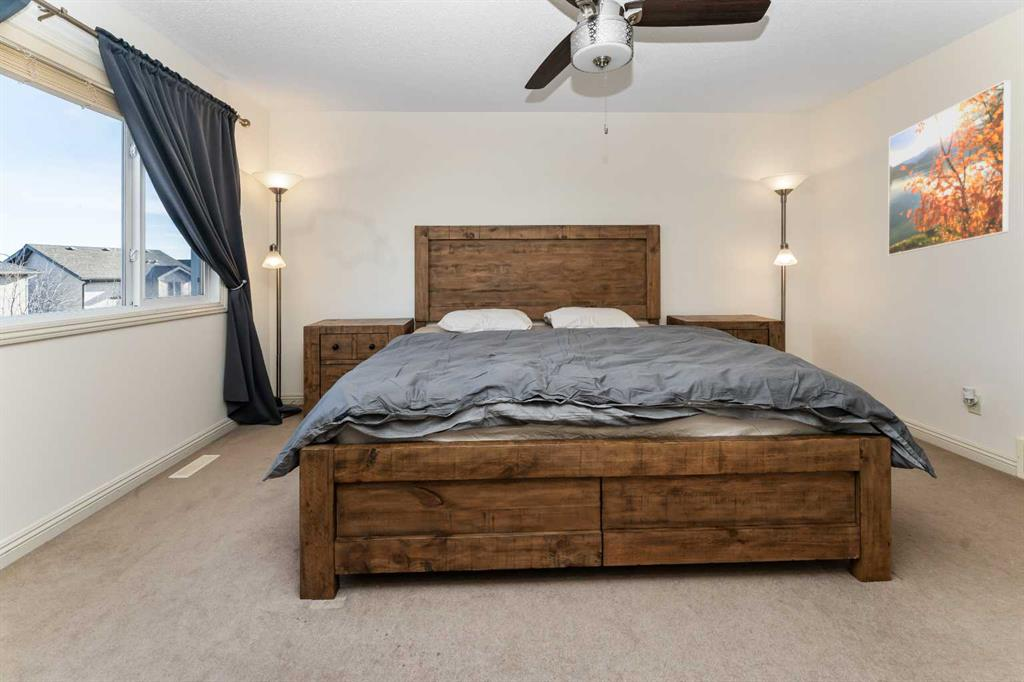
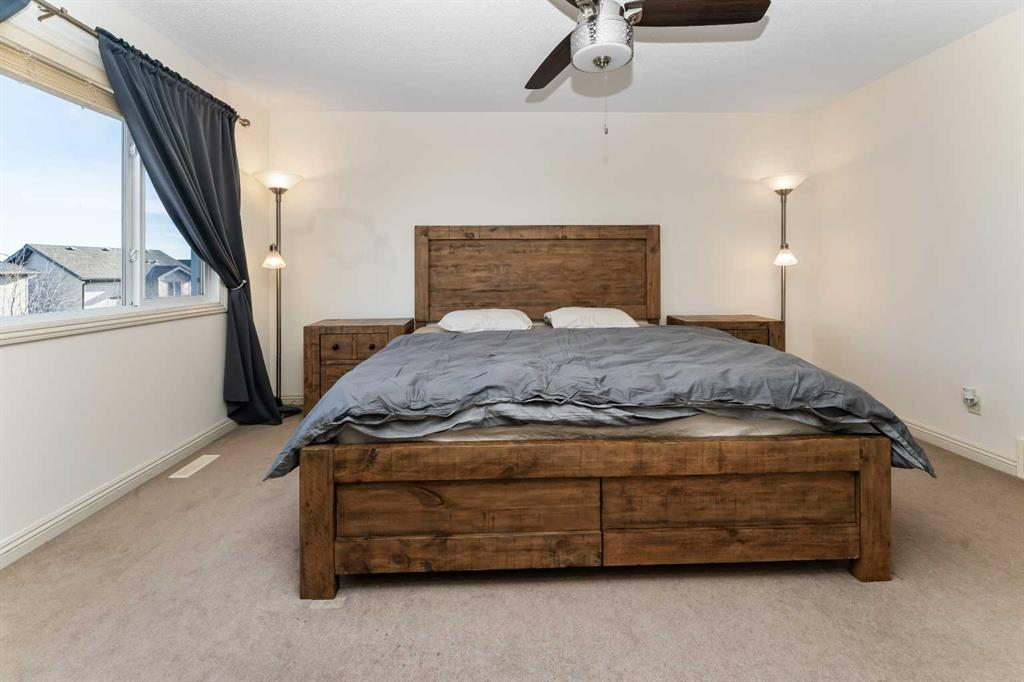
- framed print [887,79,1012,256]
